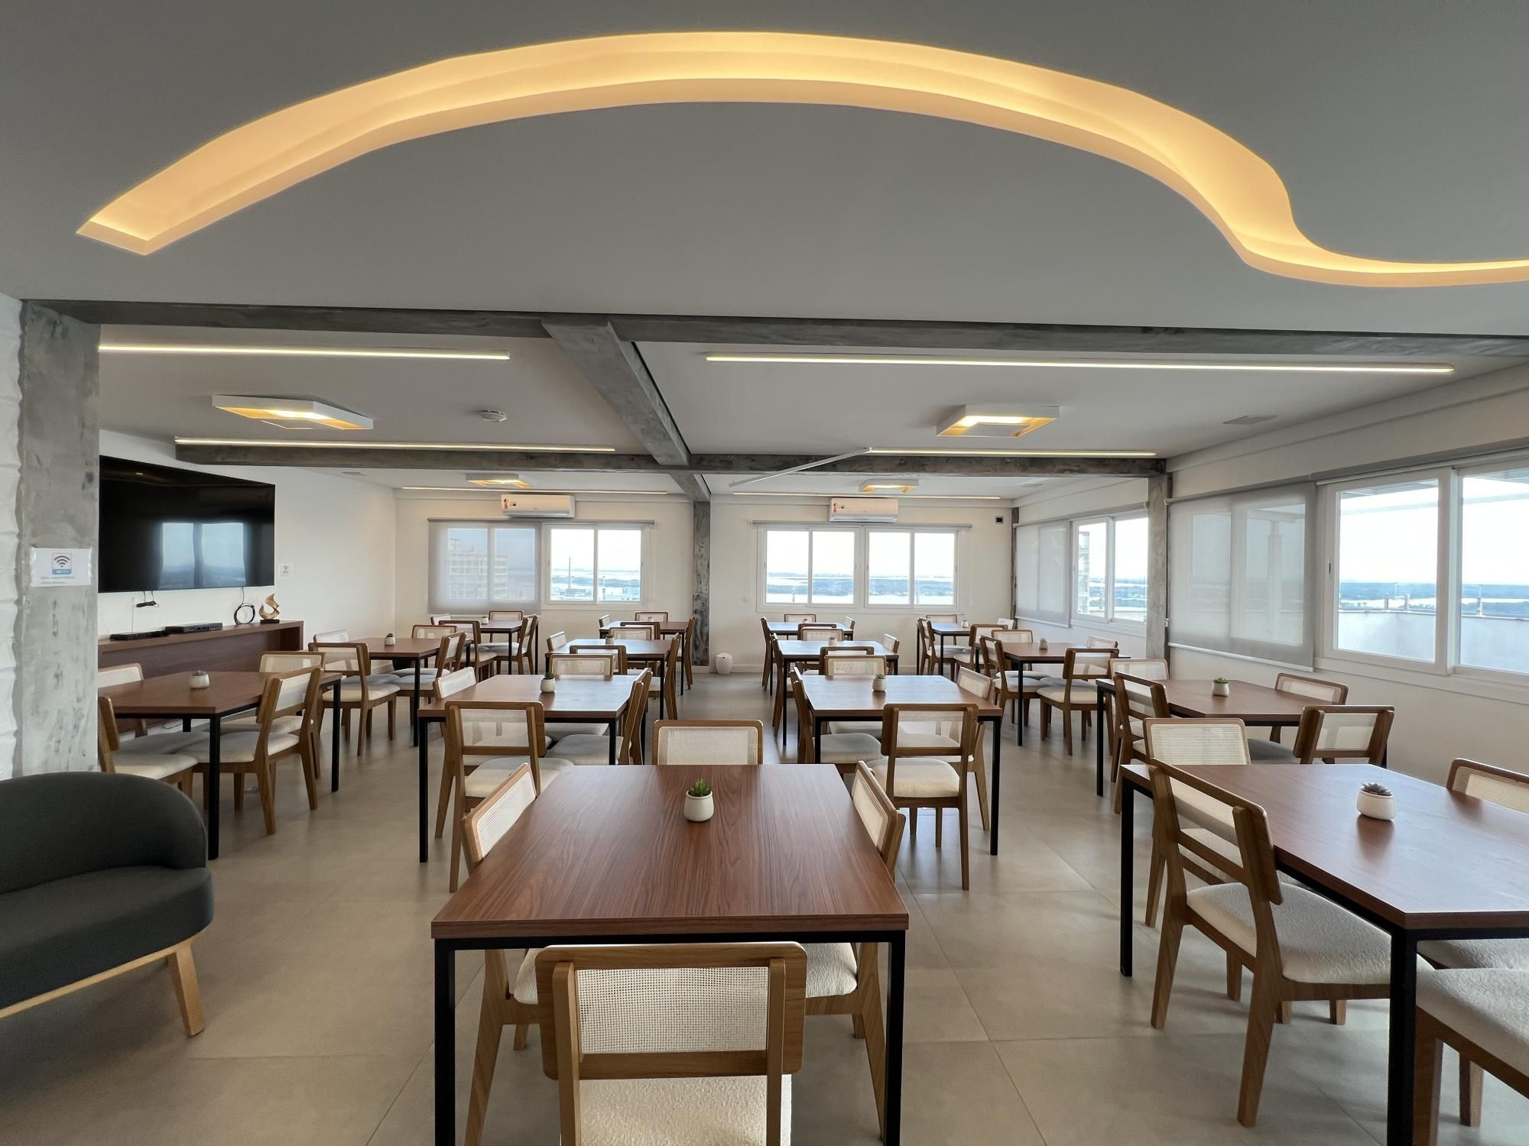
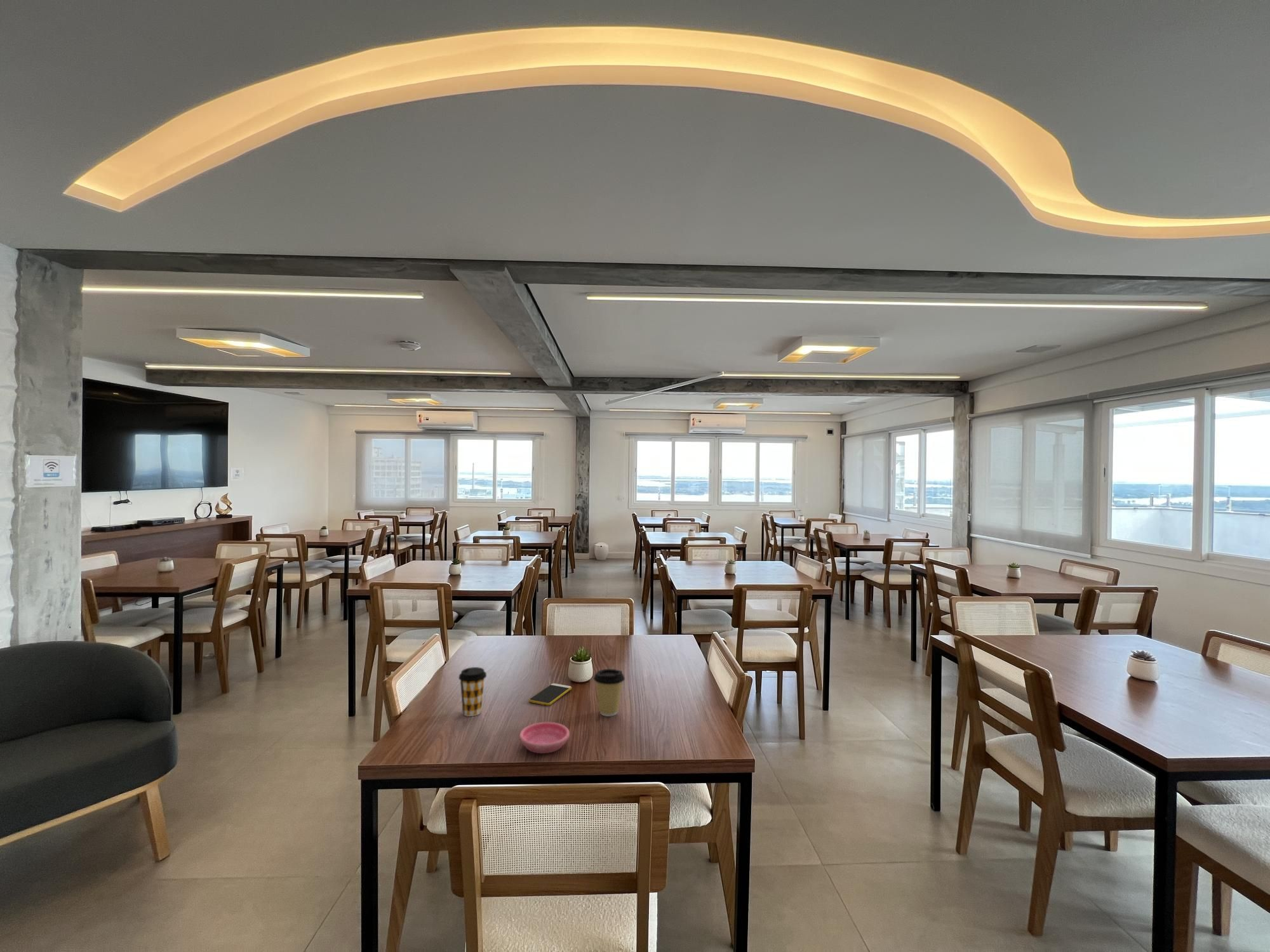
+ saucer [519,722,570,754]
+ coffee cup [458,666,487,717]
+ coffee cup [593,668,625,717]
+ smartphone [528,683,572,706]
